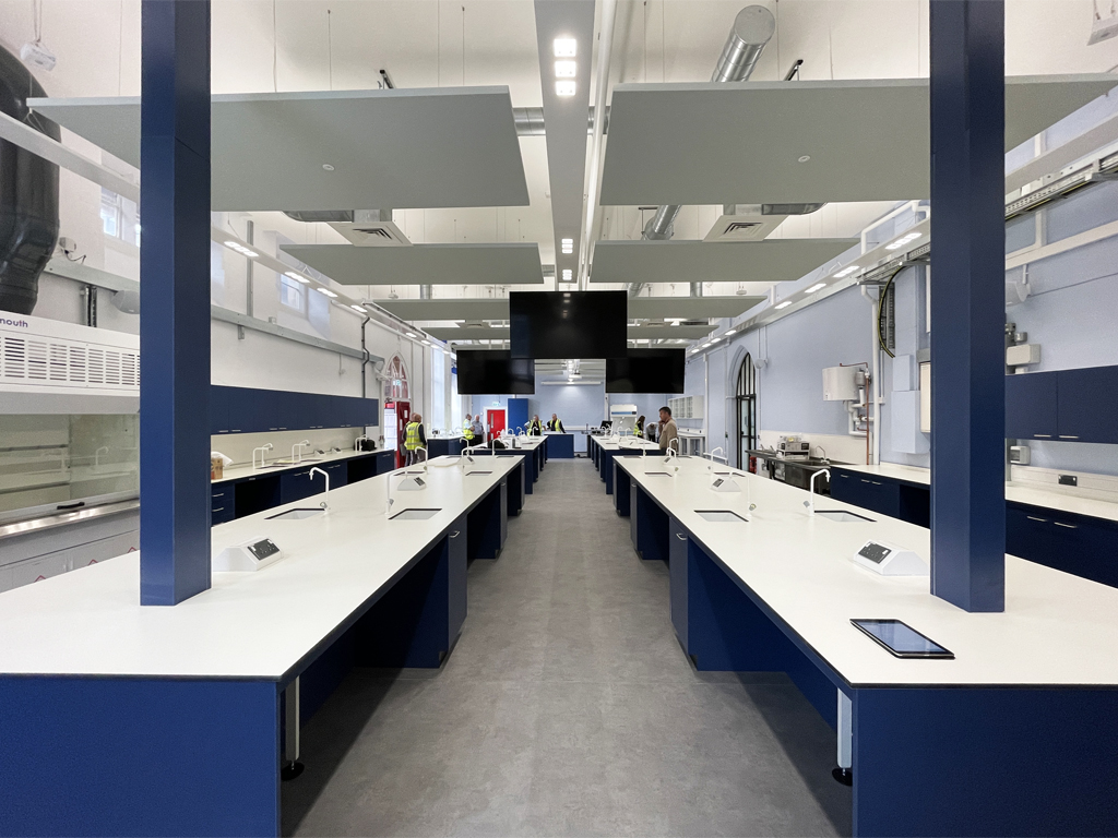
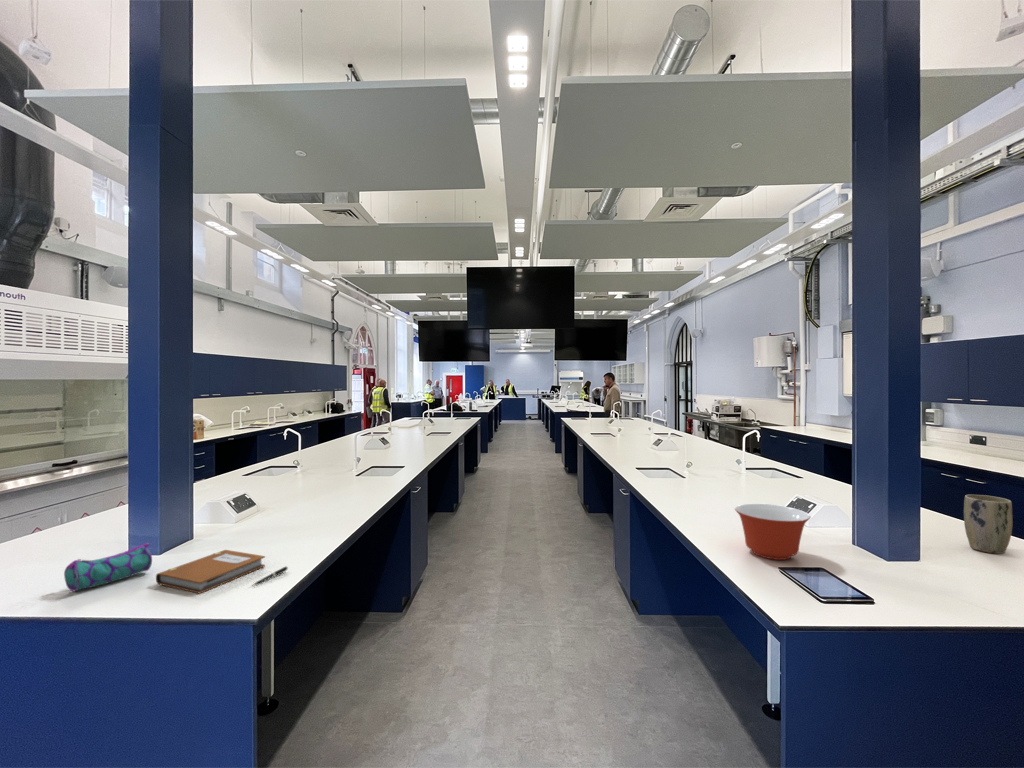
+ notebook [155,549,266,594]
+ pencil case [63,542,153,592]
+ plant pot [963,494,1013,555]
+ pen [250,565,289,587]
+ mixing bowl [734,503,812,561]
